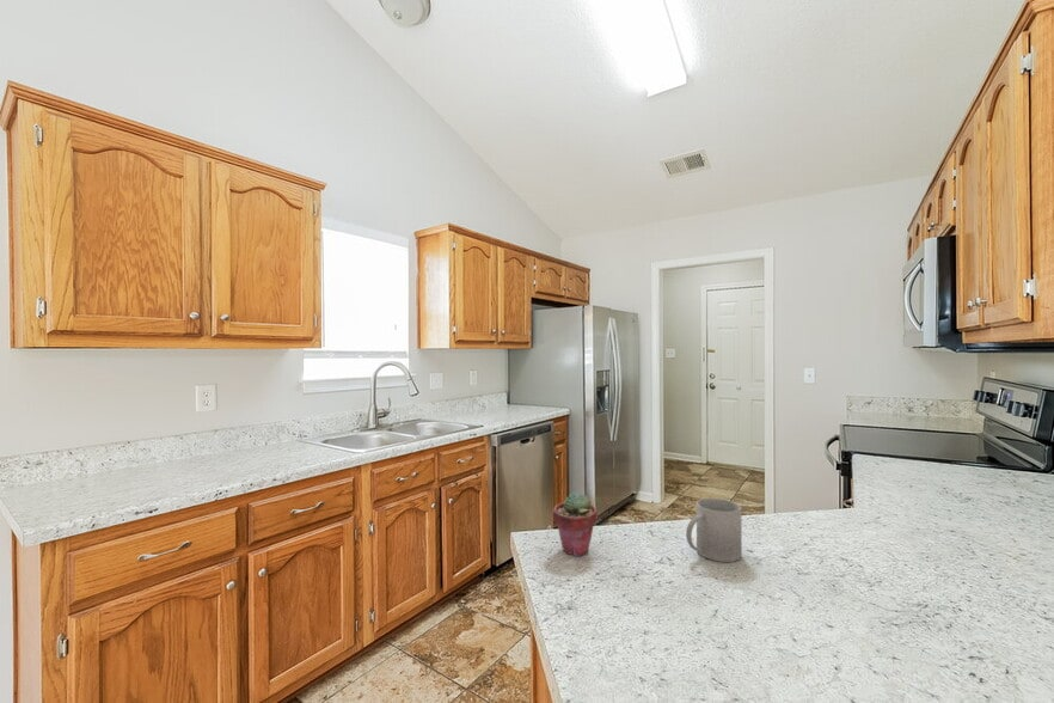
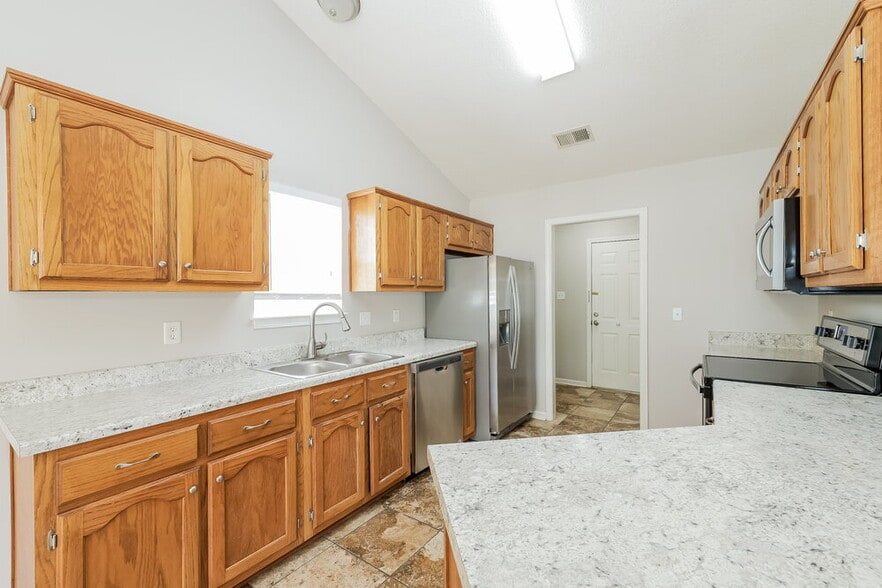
- potted succulent [552,491,599,557]
- mug [685,497,743,563]
